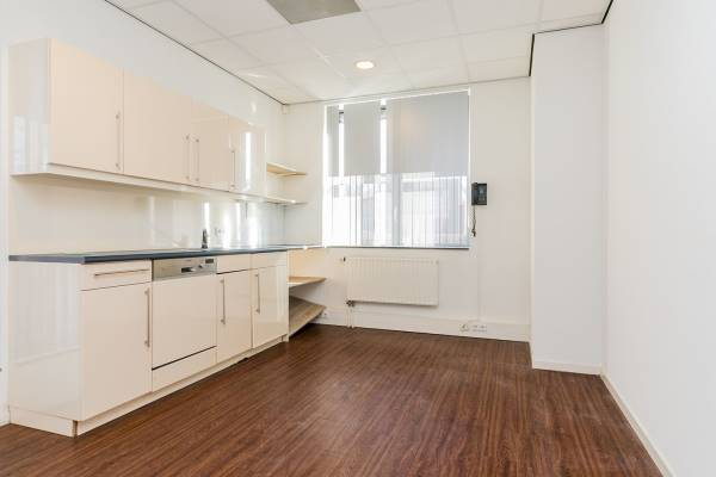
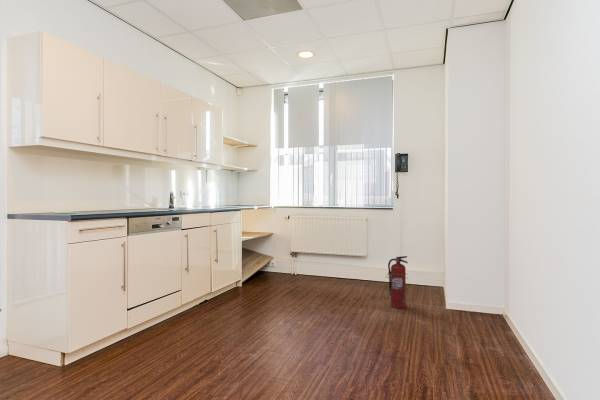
+ fire extinguisher [387,255,409,309]
